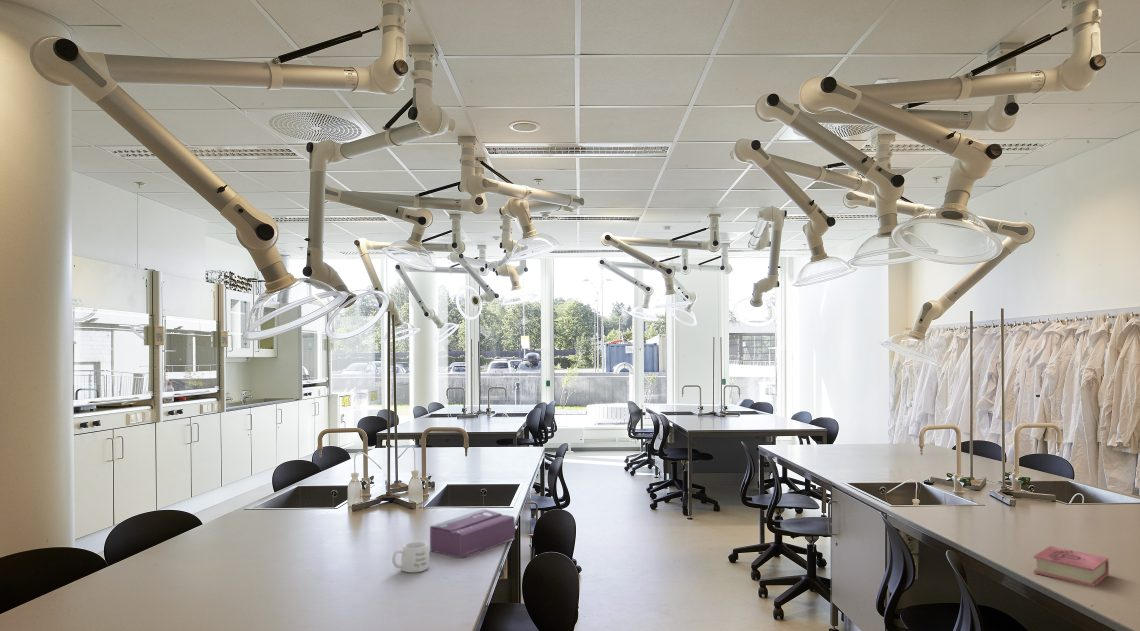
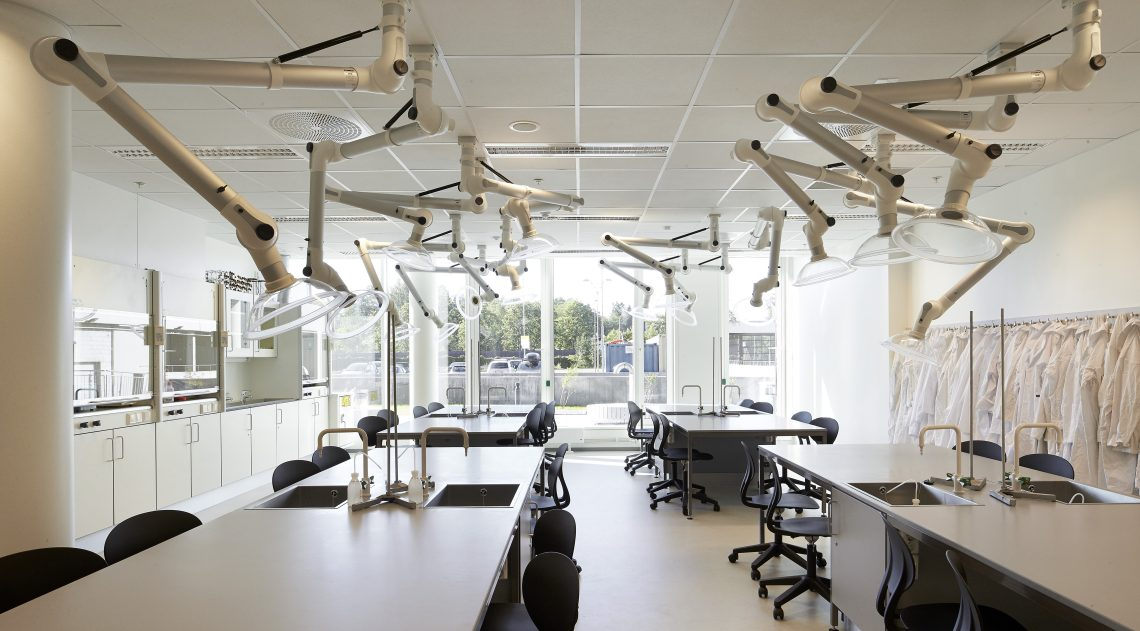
- tissue box [429,508,516,560]
- mug [391,540,430,574]
- book [1033,545,1110,588]
